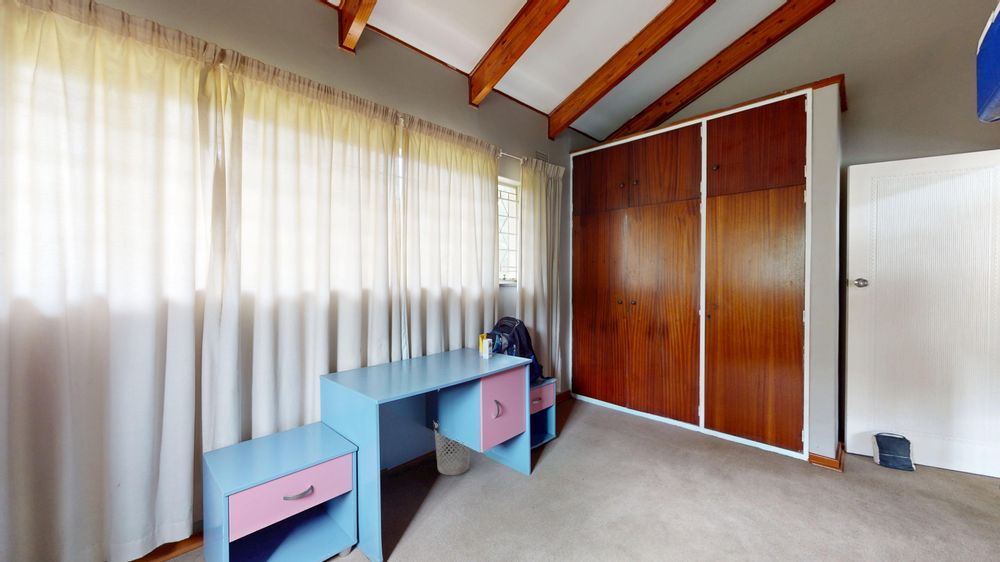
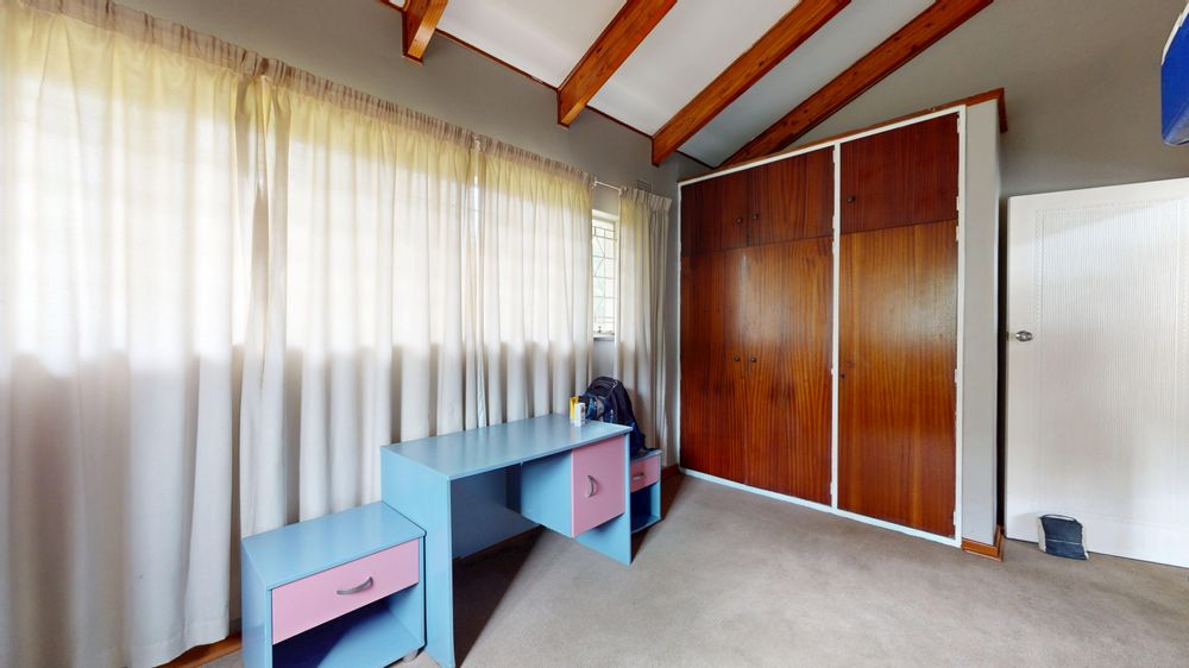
- wastebasket [433,421,472,476]
